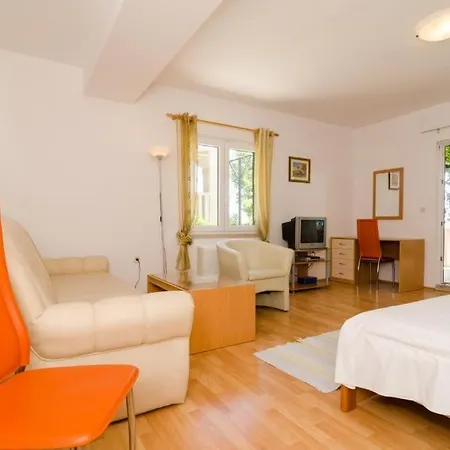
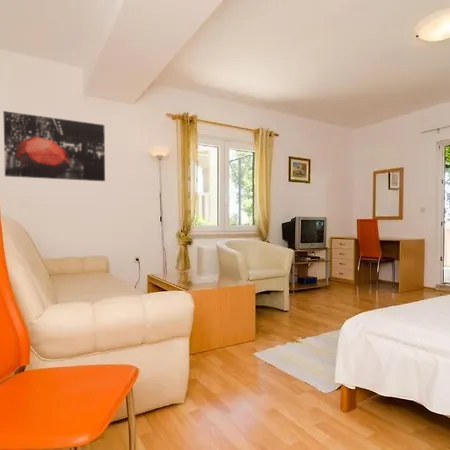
+ wall art [2,110,106,182]
